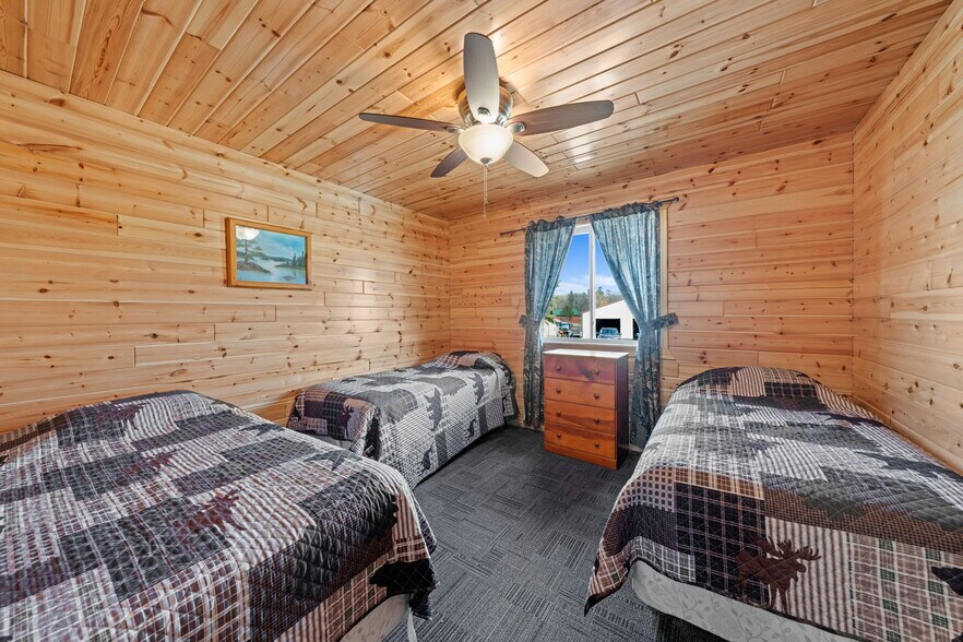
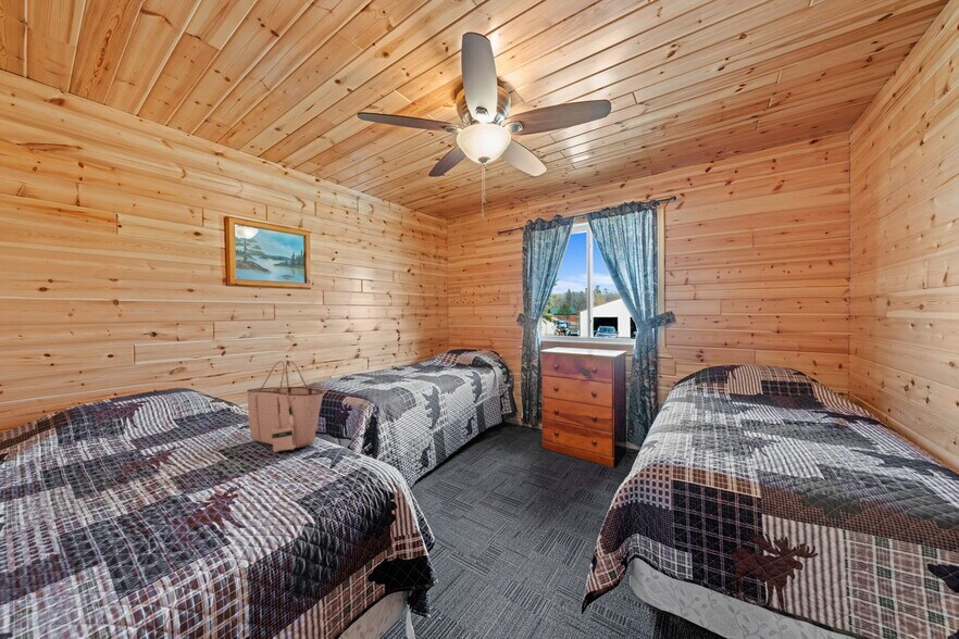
+ tote bag [246,360,324,453]
